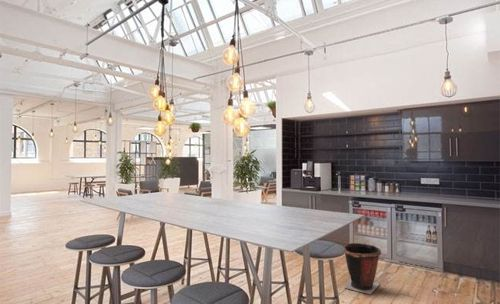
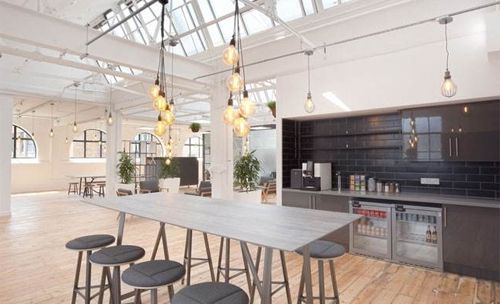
- waste bin [343,242,383,295]
